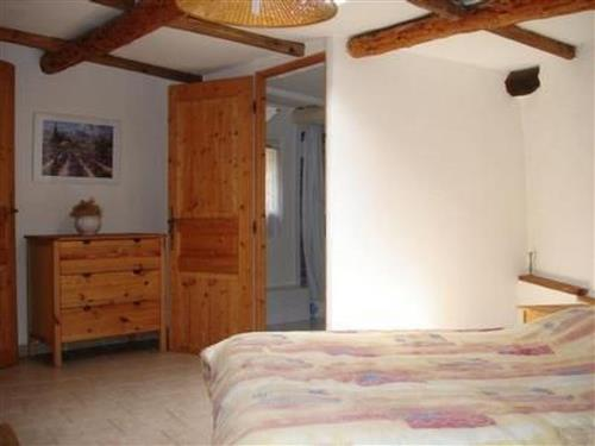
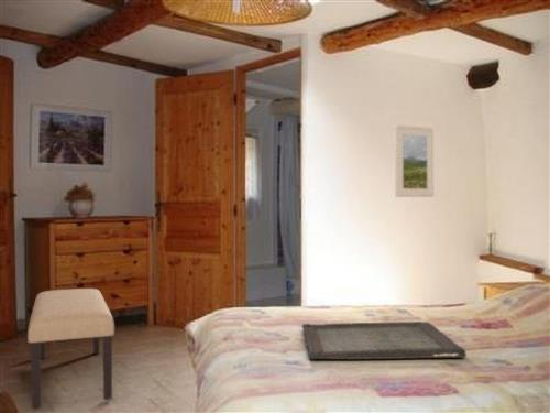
+ bench [26,287,116,410]
+ serving tray [301,320,468,360]
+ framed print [394,123,435,198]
